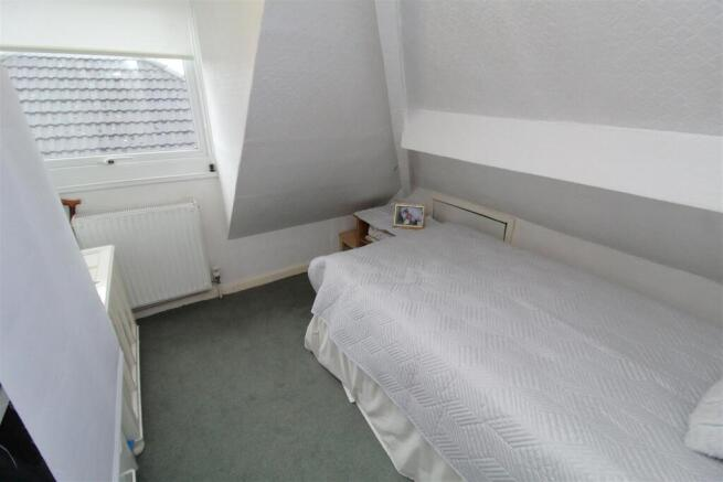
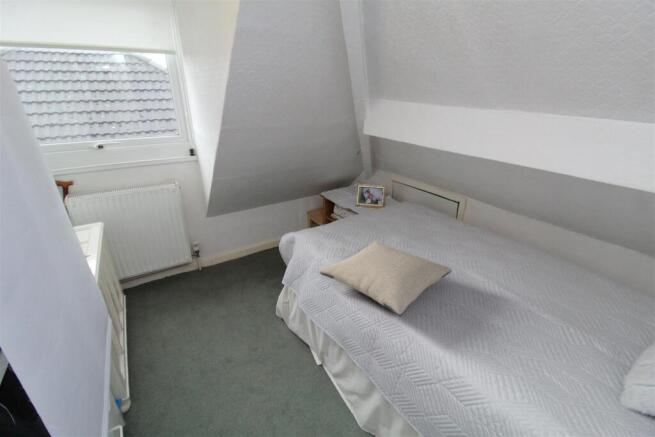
+ pillow [319,240,453,317]
